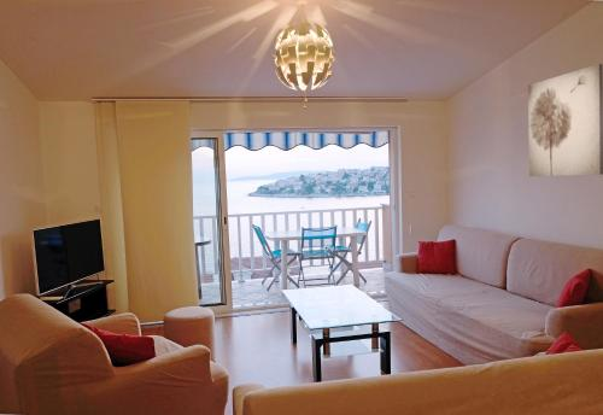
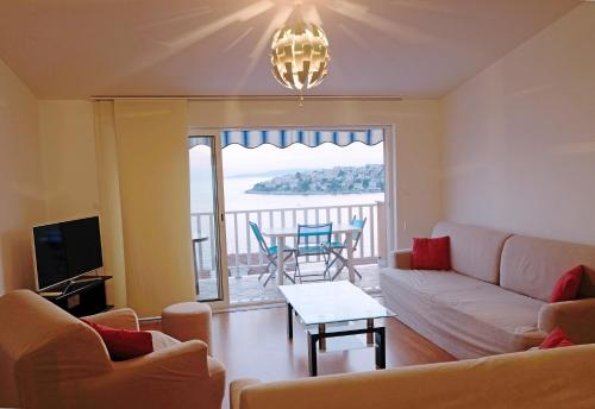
- wall art [527,63,603,177]
